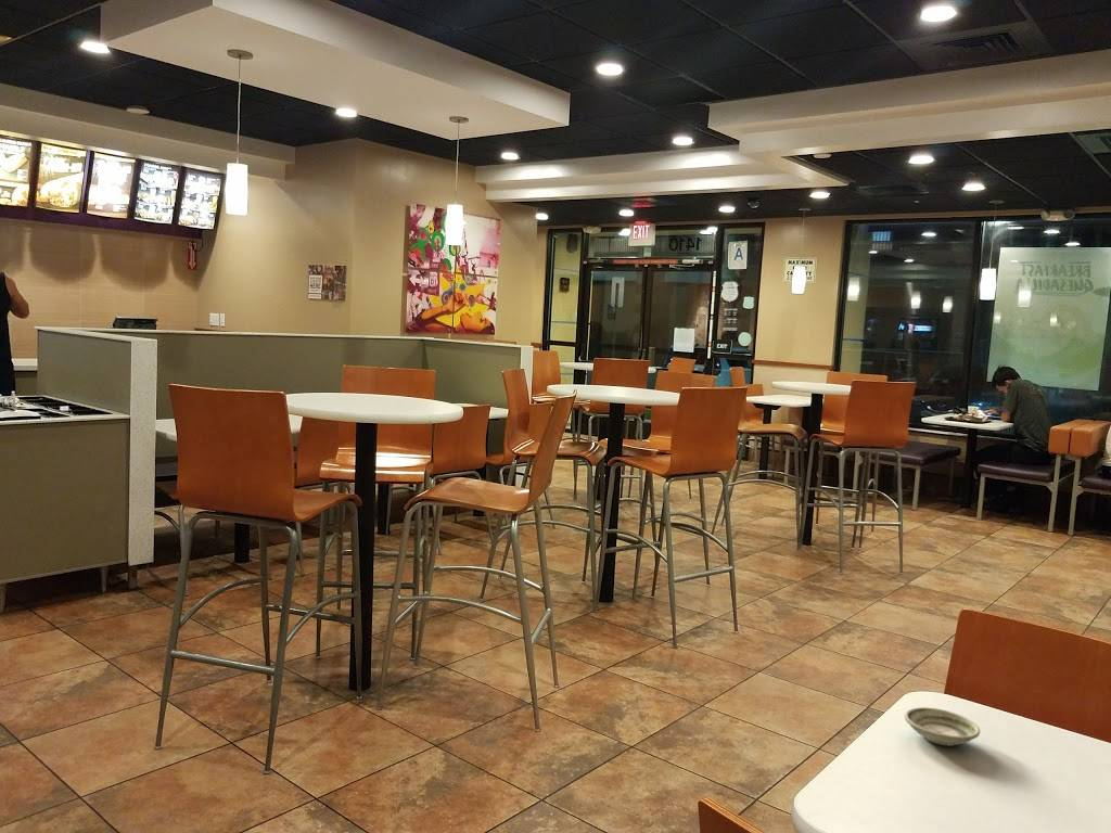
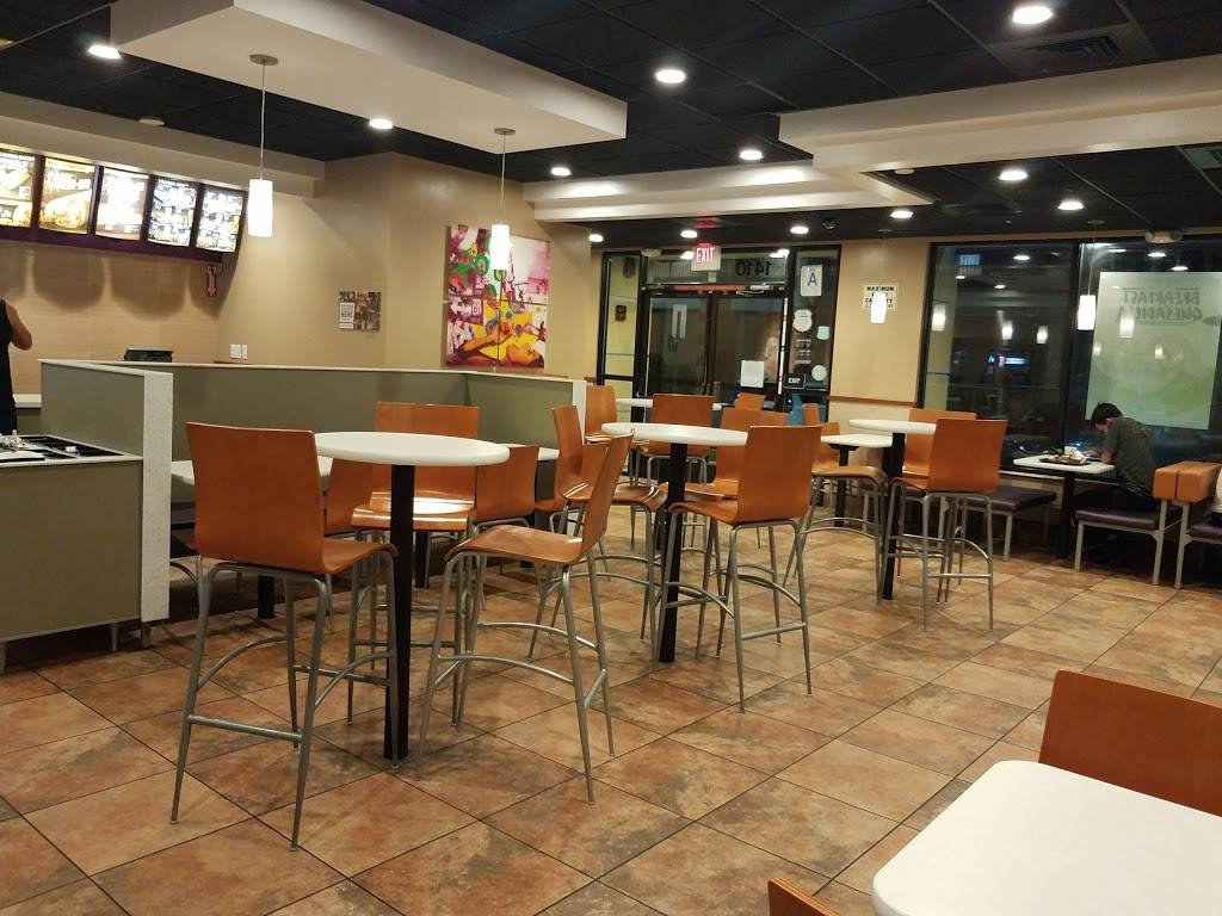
- saucer [904,706,981,747]
